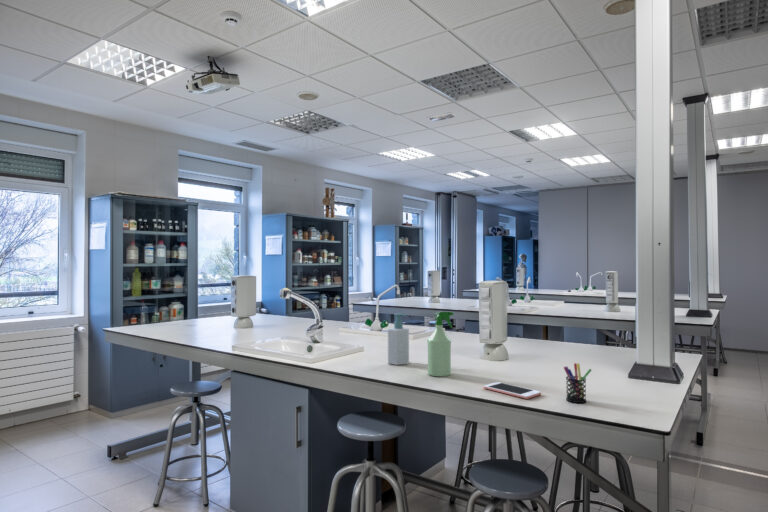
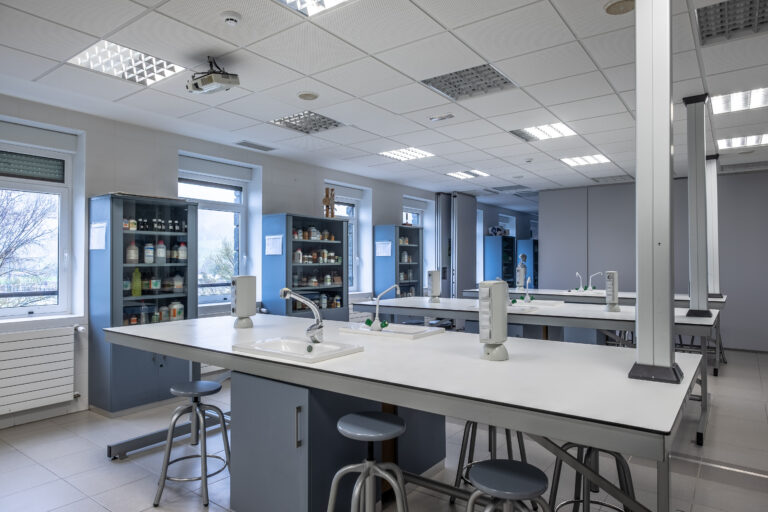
- pen holder [563,362,592,404]
- cell phone [482,381,542,400]
- soap bottle [387,312,410,366]
- spray bottle [426,311,454,378]
